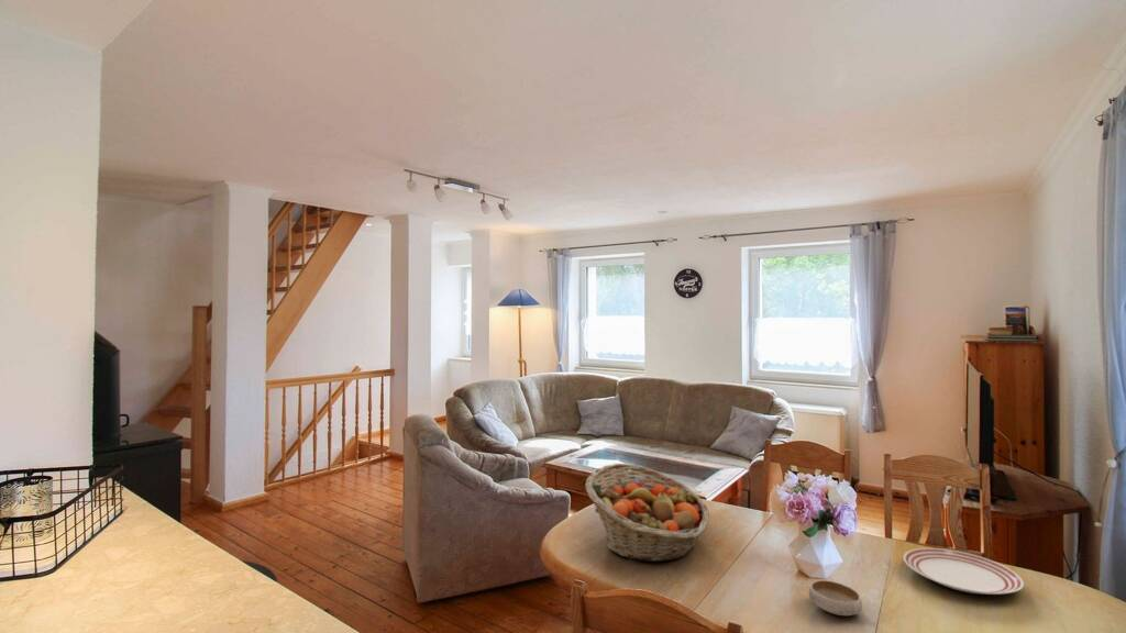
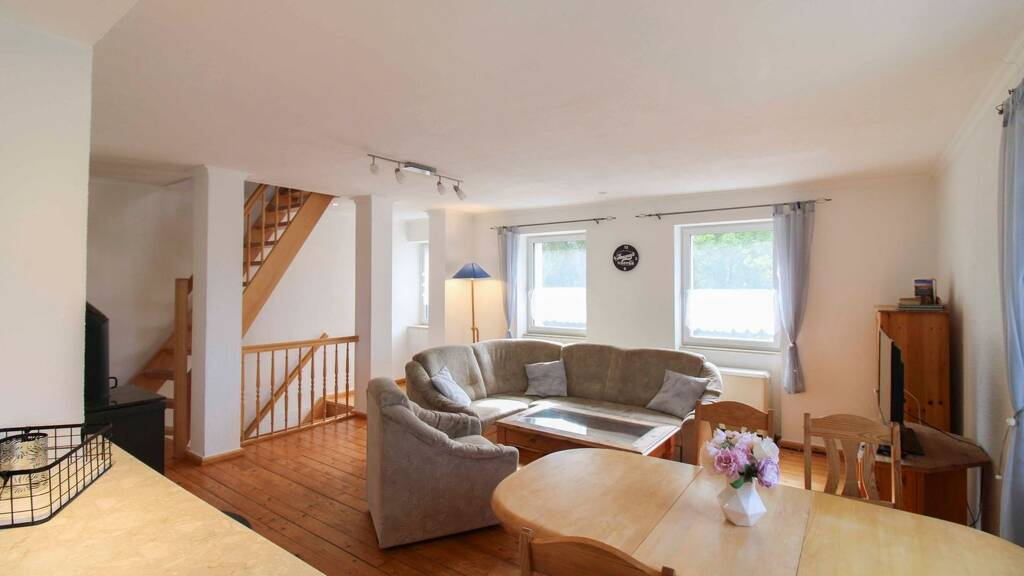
- bowl [808,579,863,617]
- fruit basket [584,463,710,563]
- dinner plate [903,547,1025,596]
